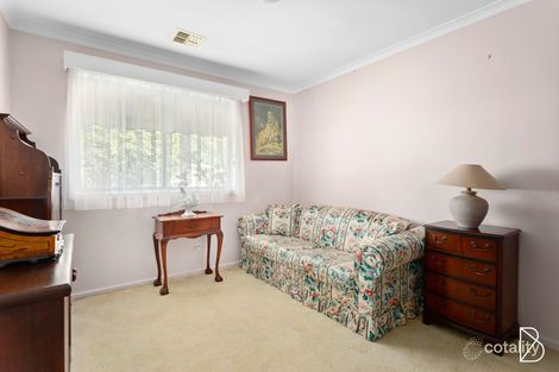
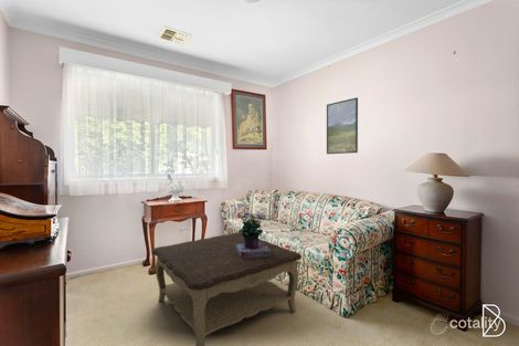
+ potted flower [236,211,271,259]
+ coffee table [150,231,303,346]
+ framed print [326,96,359,155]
